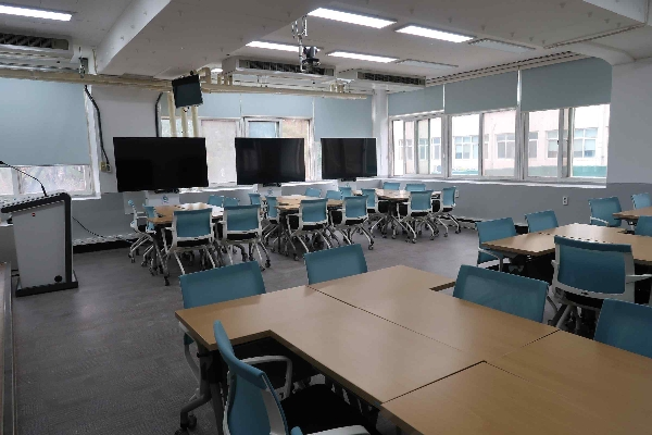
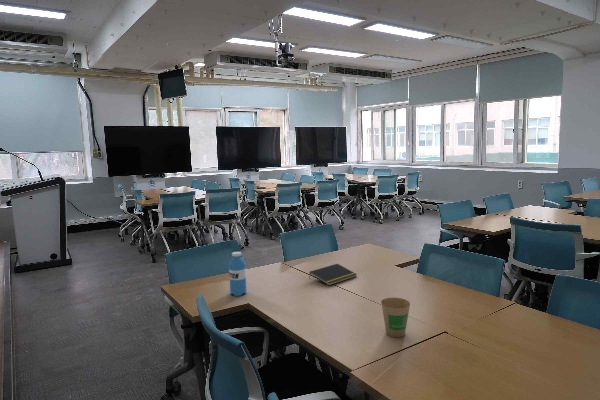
+ paper cup [380,297,411,339]
+ water bottle [228,251,248,297]
+ notepad [308,263,358,286]
